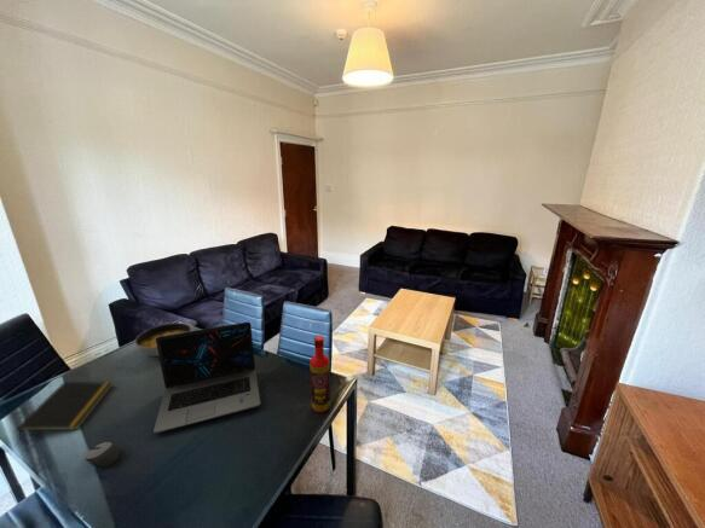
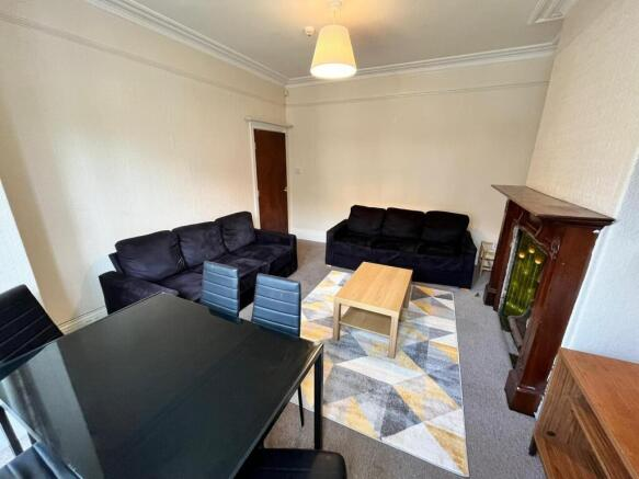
- bottle [308,335,331,413]
- notepad [16,381,112,441]
- computer mouse [83,441,121,469]
- soup bowl [134,321,192,358]
- laptop [152,321,261,434]
